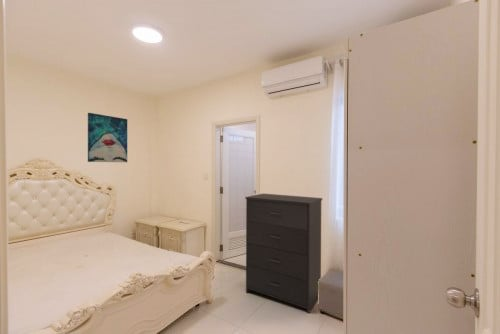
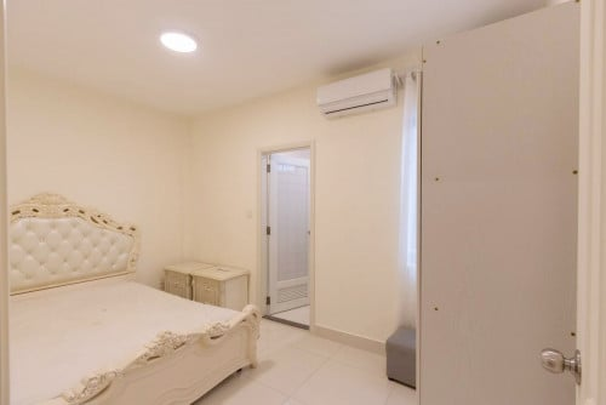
- dresser [244,193,323,315]
- wall art [87,112,128,163]
